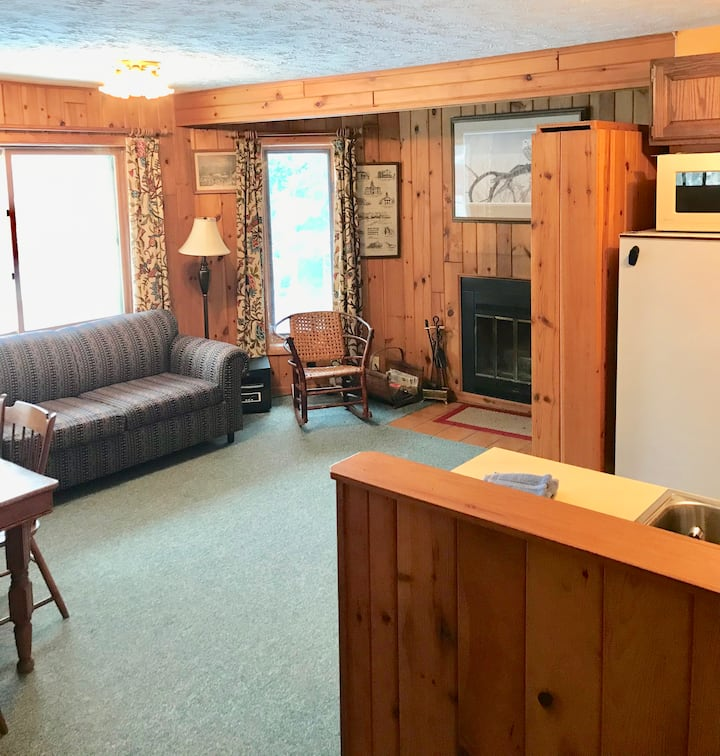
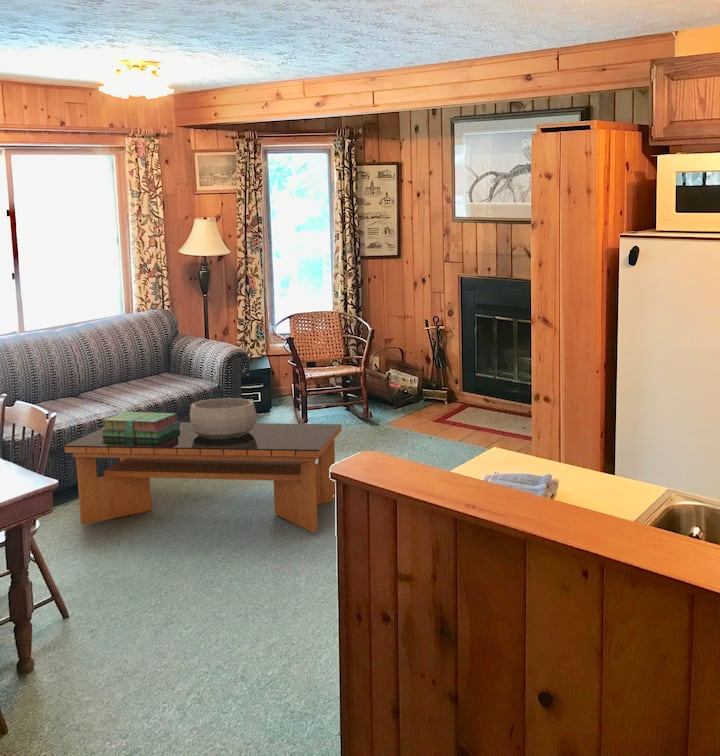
+ decorative bowl [189,397,257,439]
+ stack of books [100,411,180,439]
+ coffee table [63,421,343,533]
